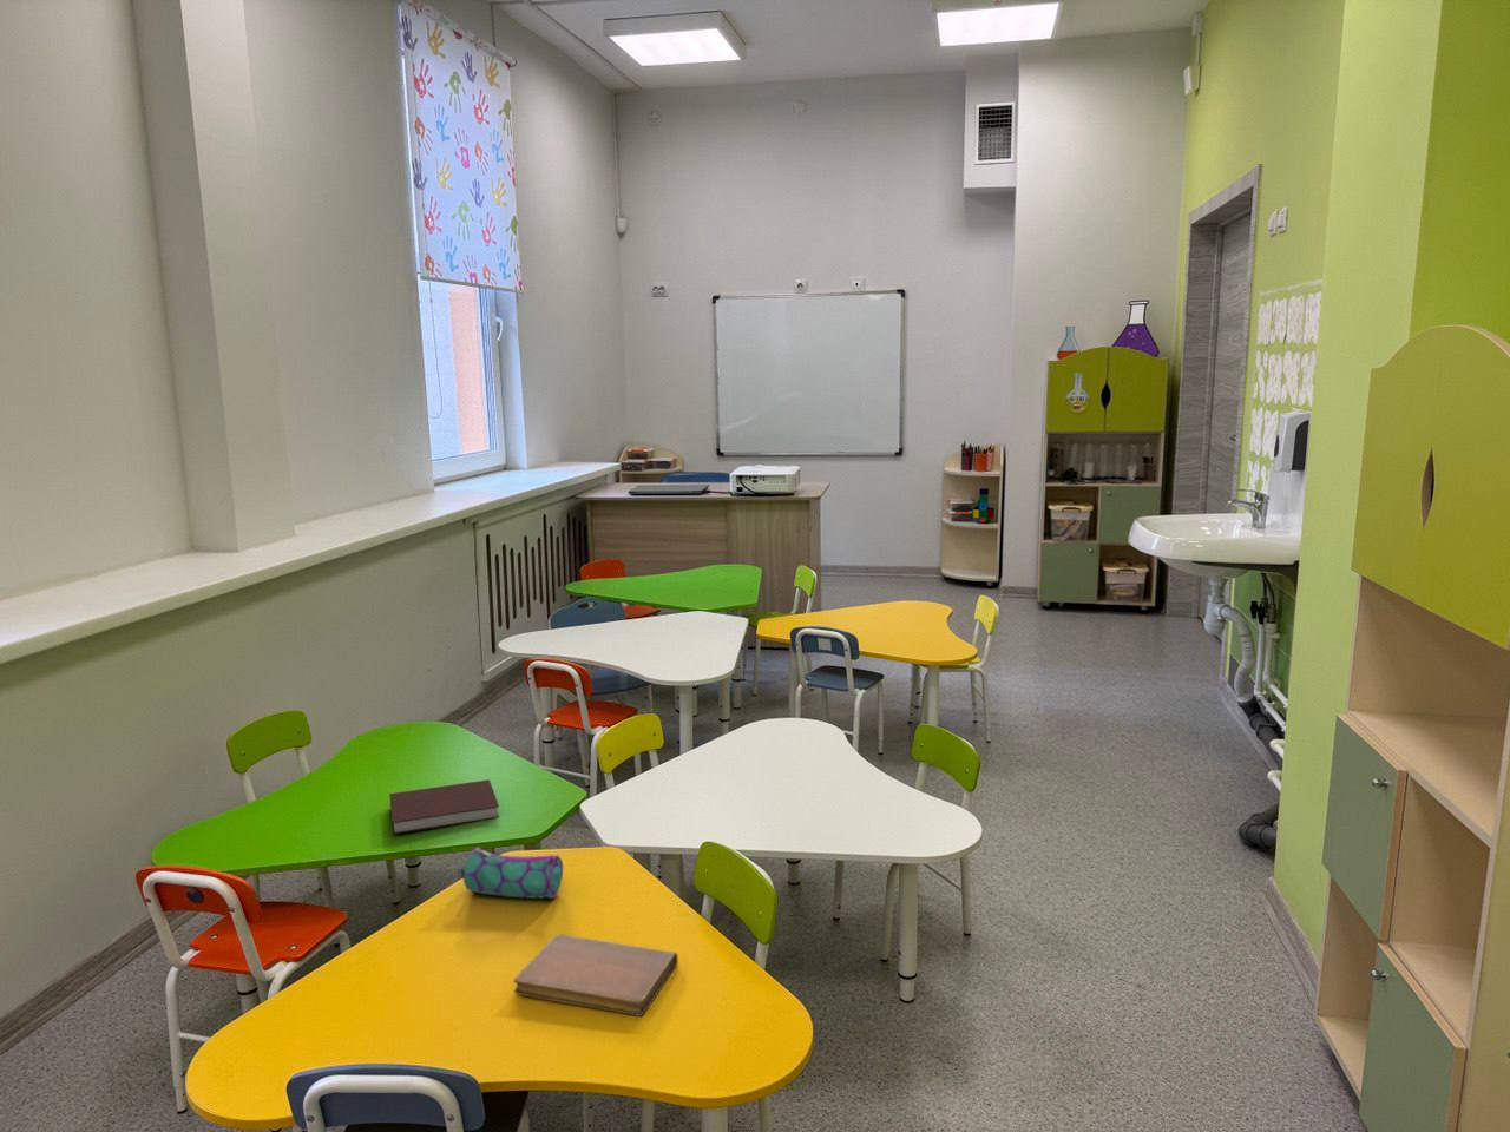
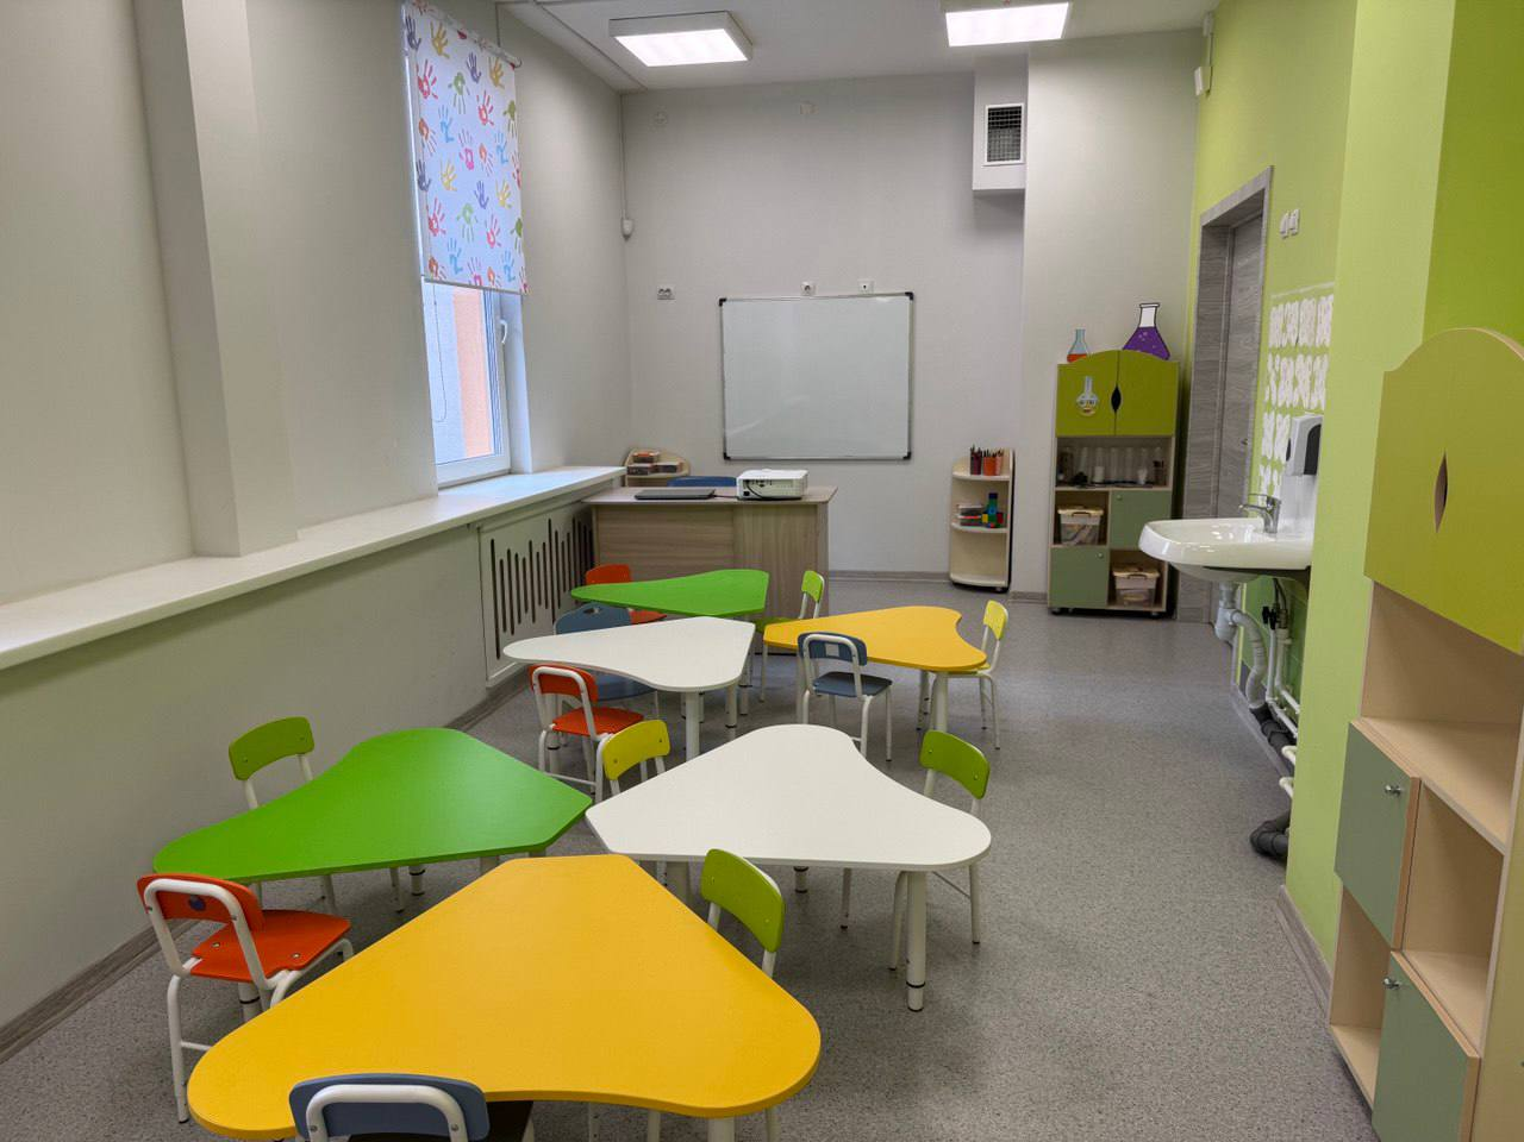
- pencil case [457,847,564,900]
- notebook [514,933,680,1018]
- notebook [388,778,501,836]
